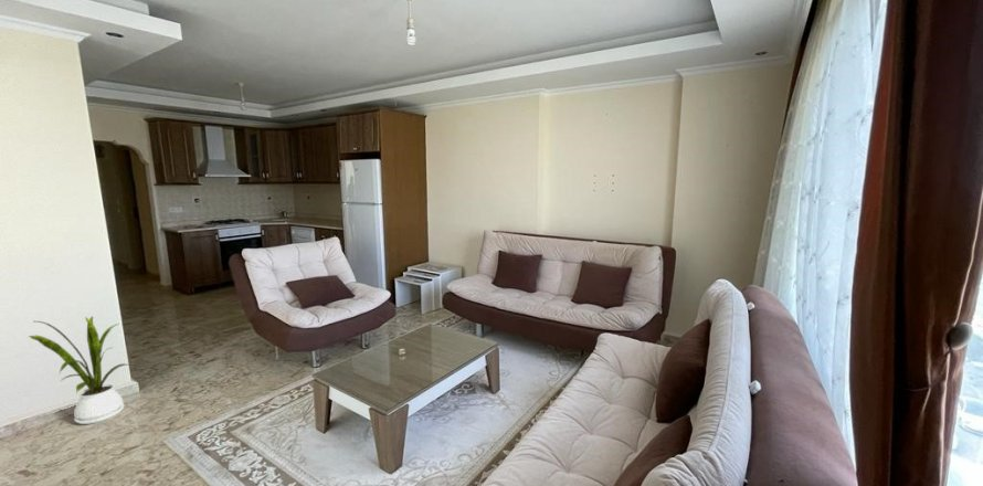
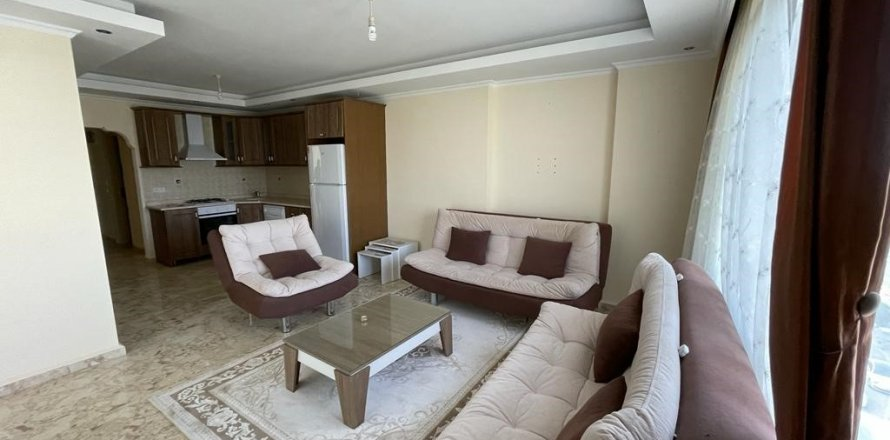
- house plant [28,315,133,425]
